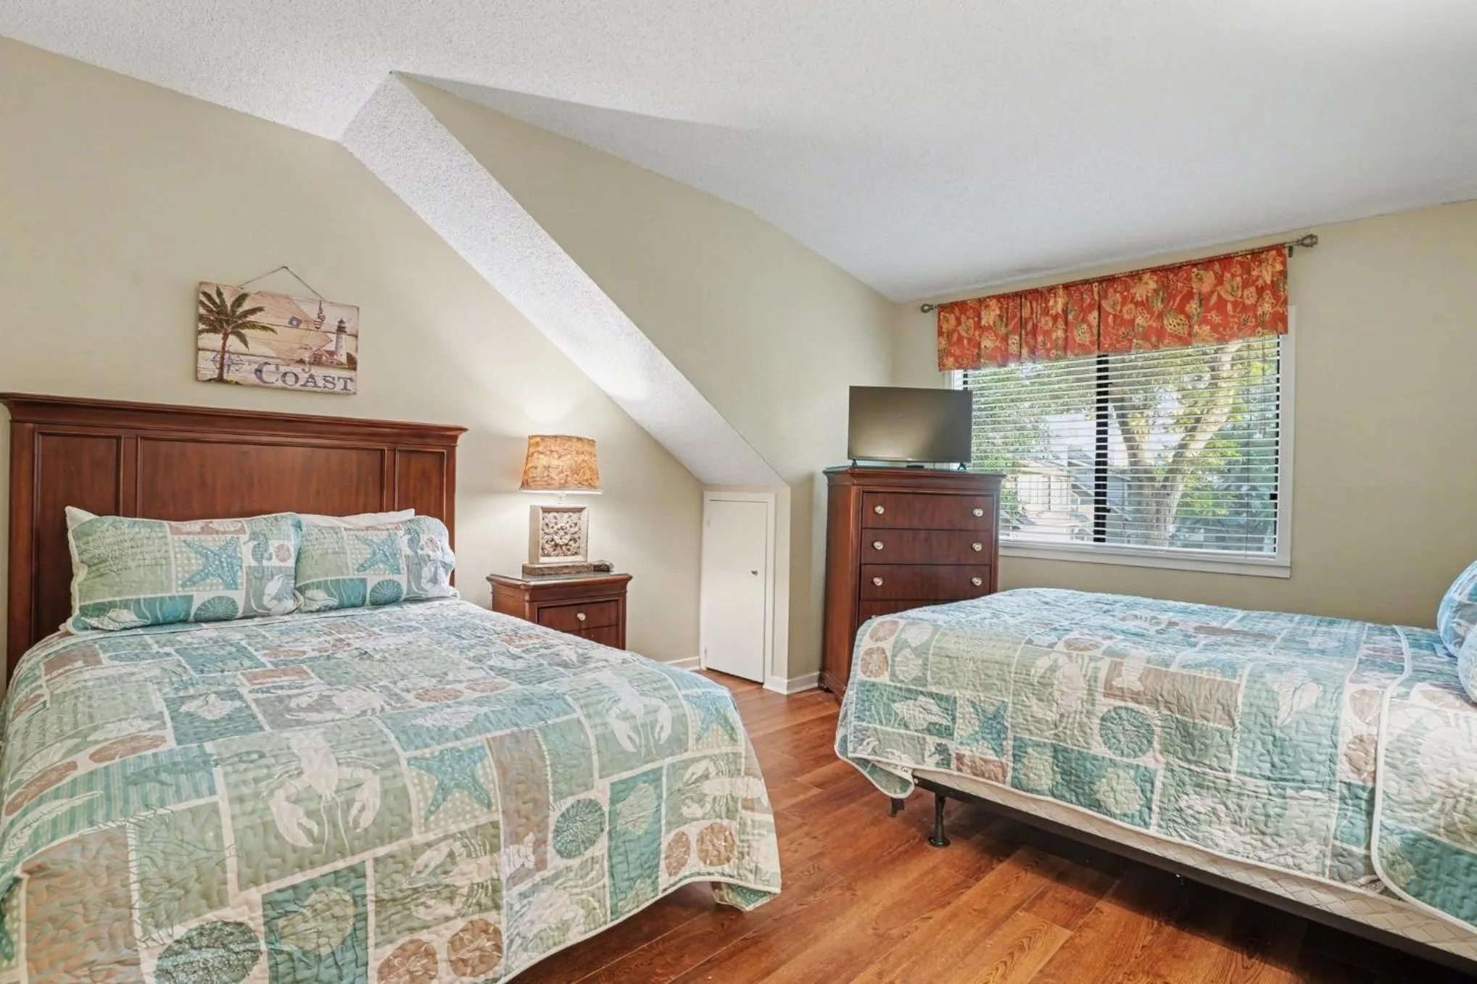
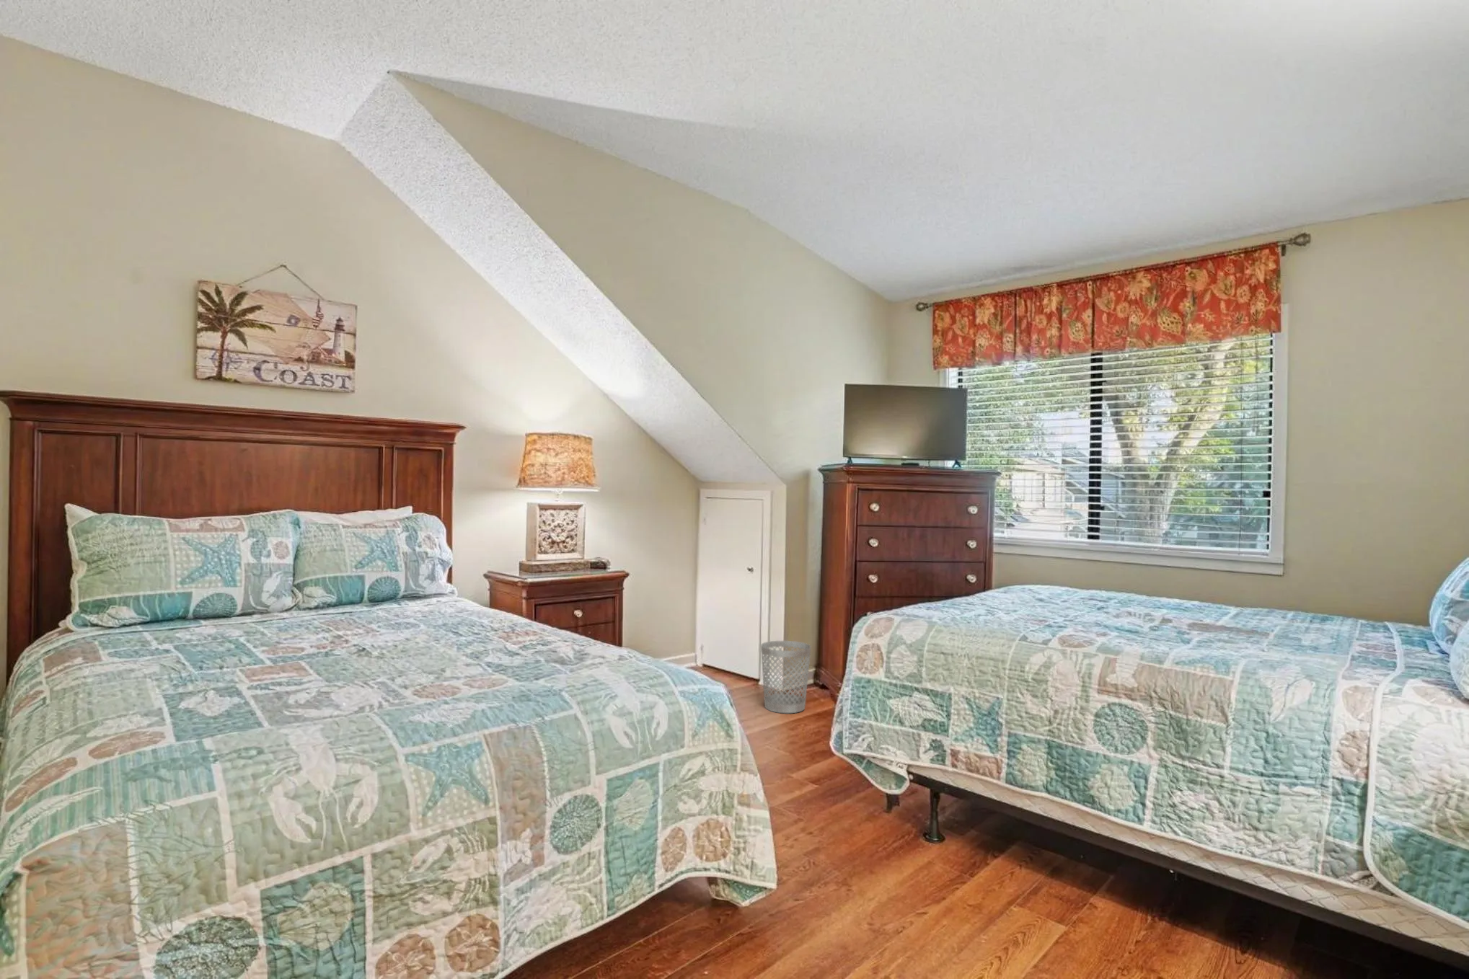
+ wastebasket [760,640,811,713]
